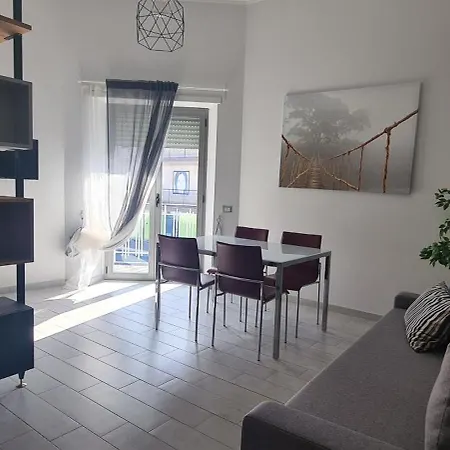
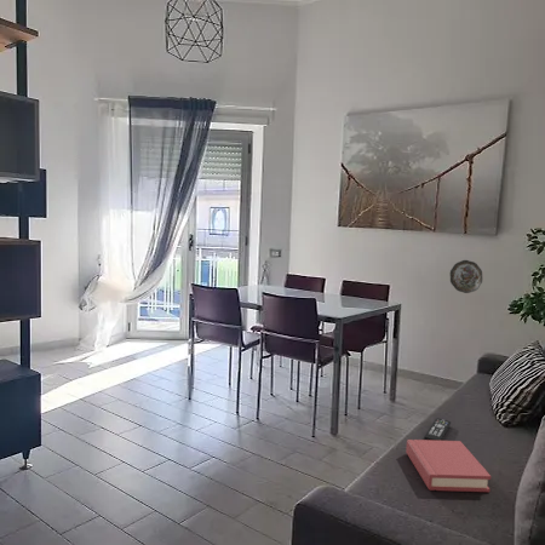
+ decorative plate [449,259,483,294]
+ remote control [423,417,452,441]
+ hardback book [405,438,492,493]
